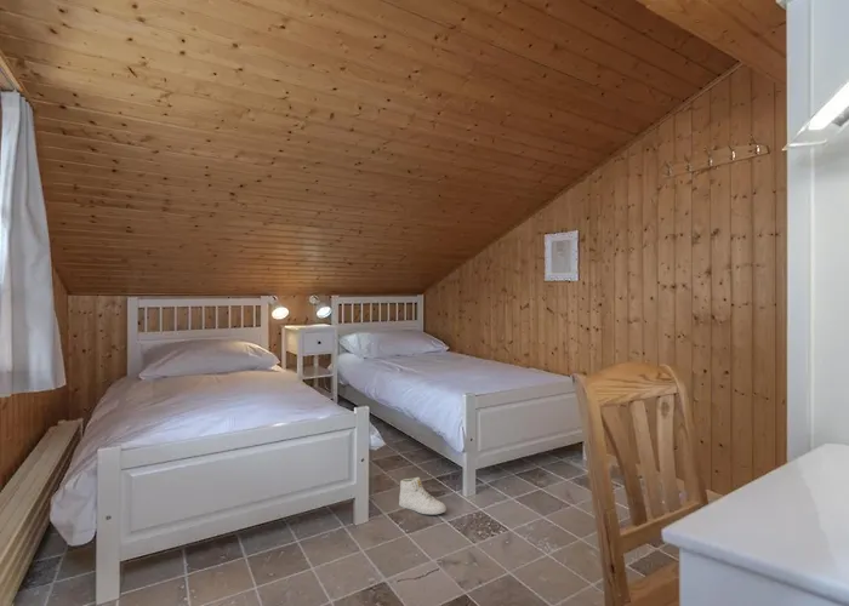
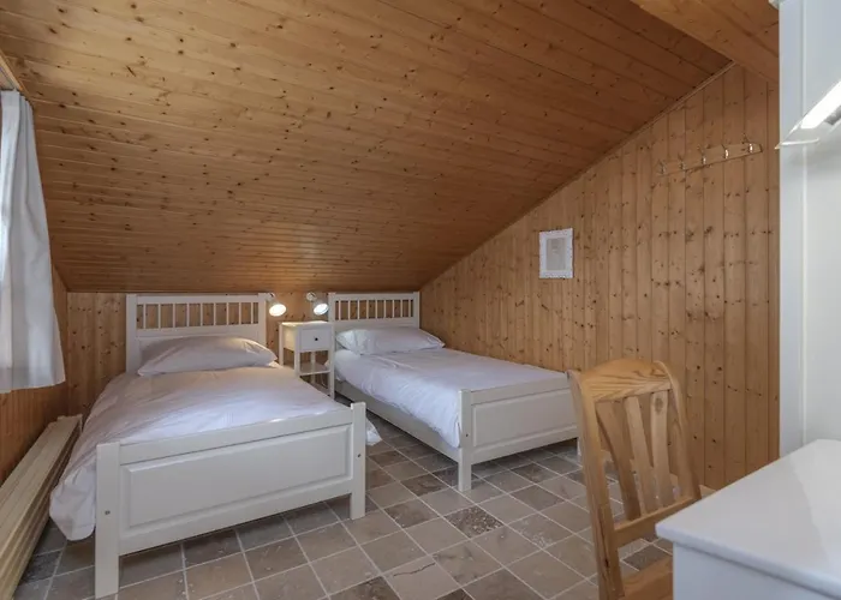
- sneaker [398,476,448,515]
